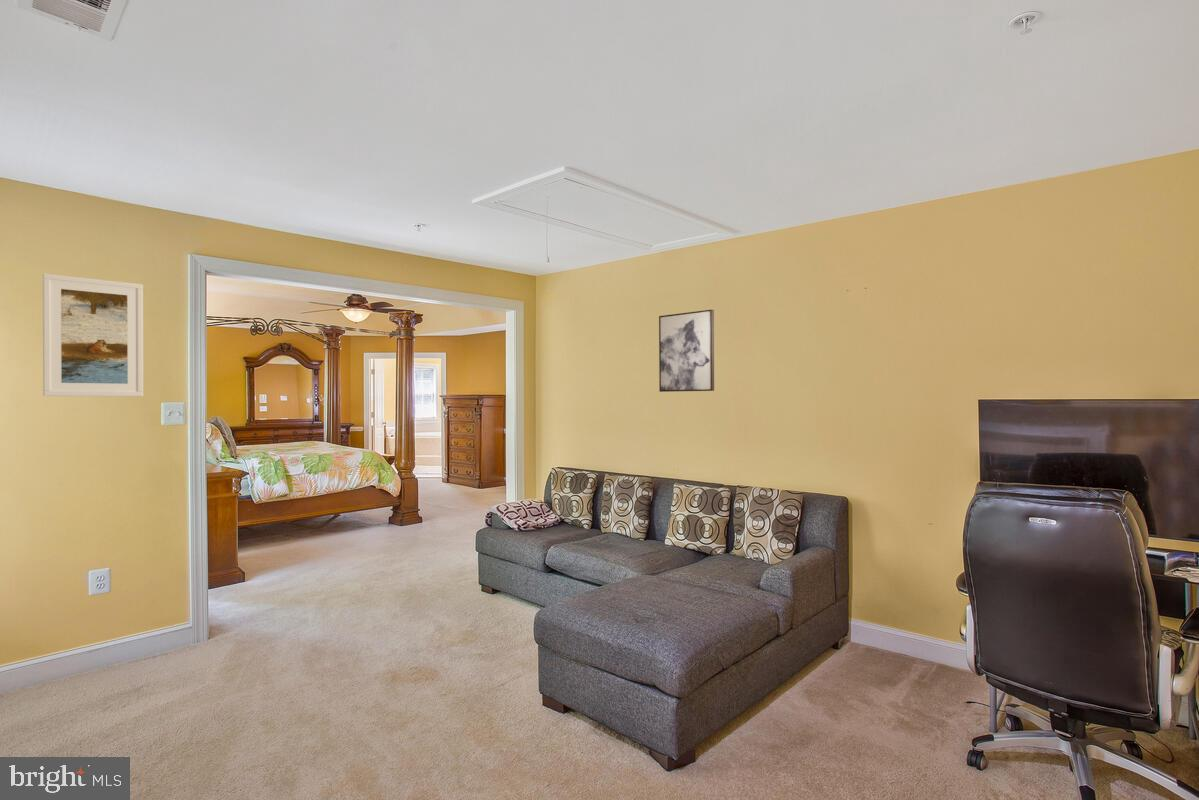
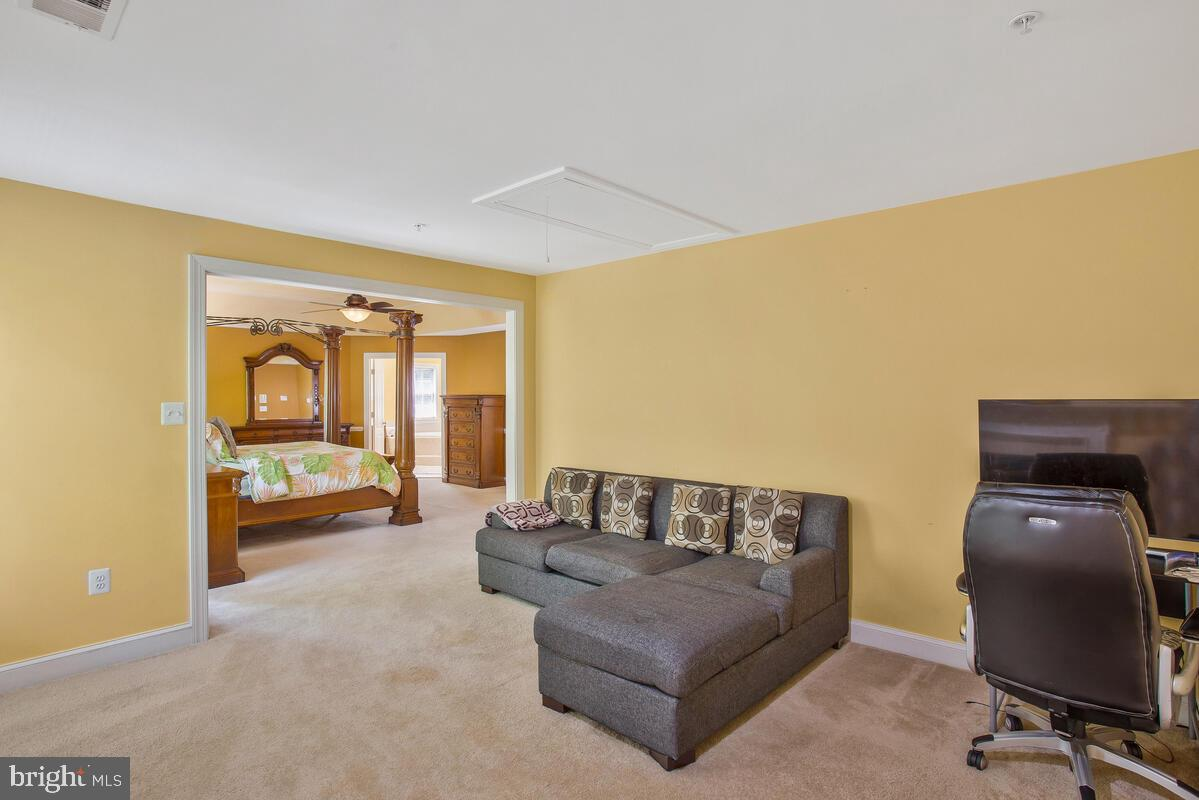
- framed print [42,273,144,397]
- wall art [658,309,715,393]
